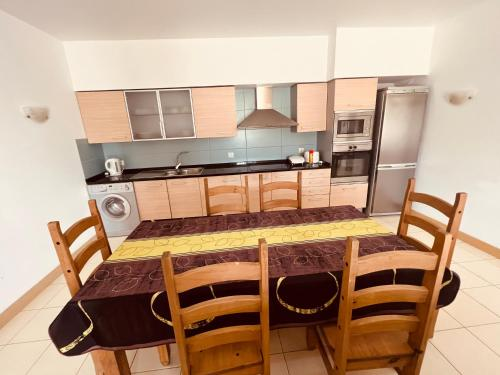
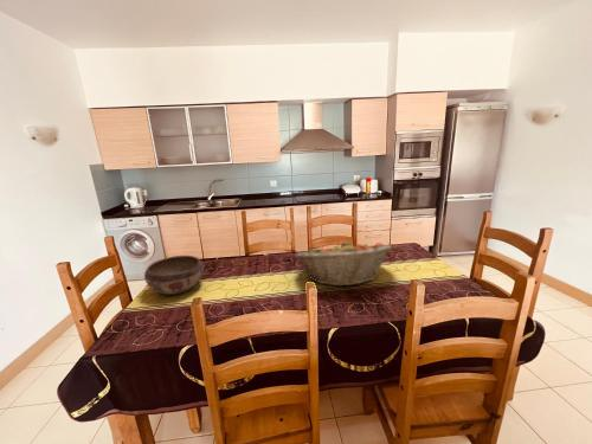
+ fruit basket [294,239,393,288]
+ decorative bowl [143,255,205,296]
